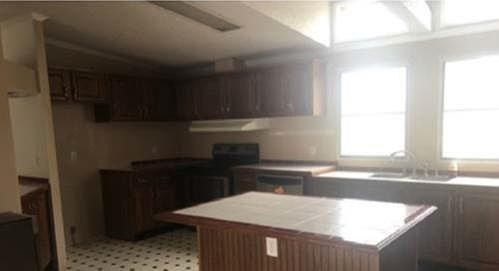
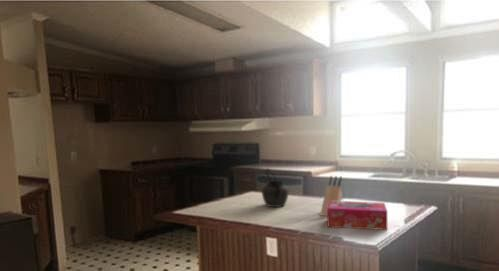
+ kettle [261,168,290,208]
+ tissue box [326,200,388,231]
+ knife block [319,175,343,217]
